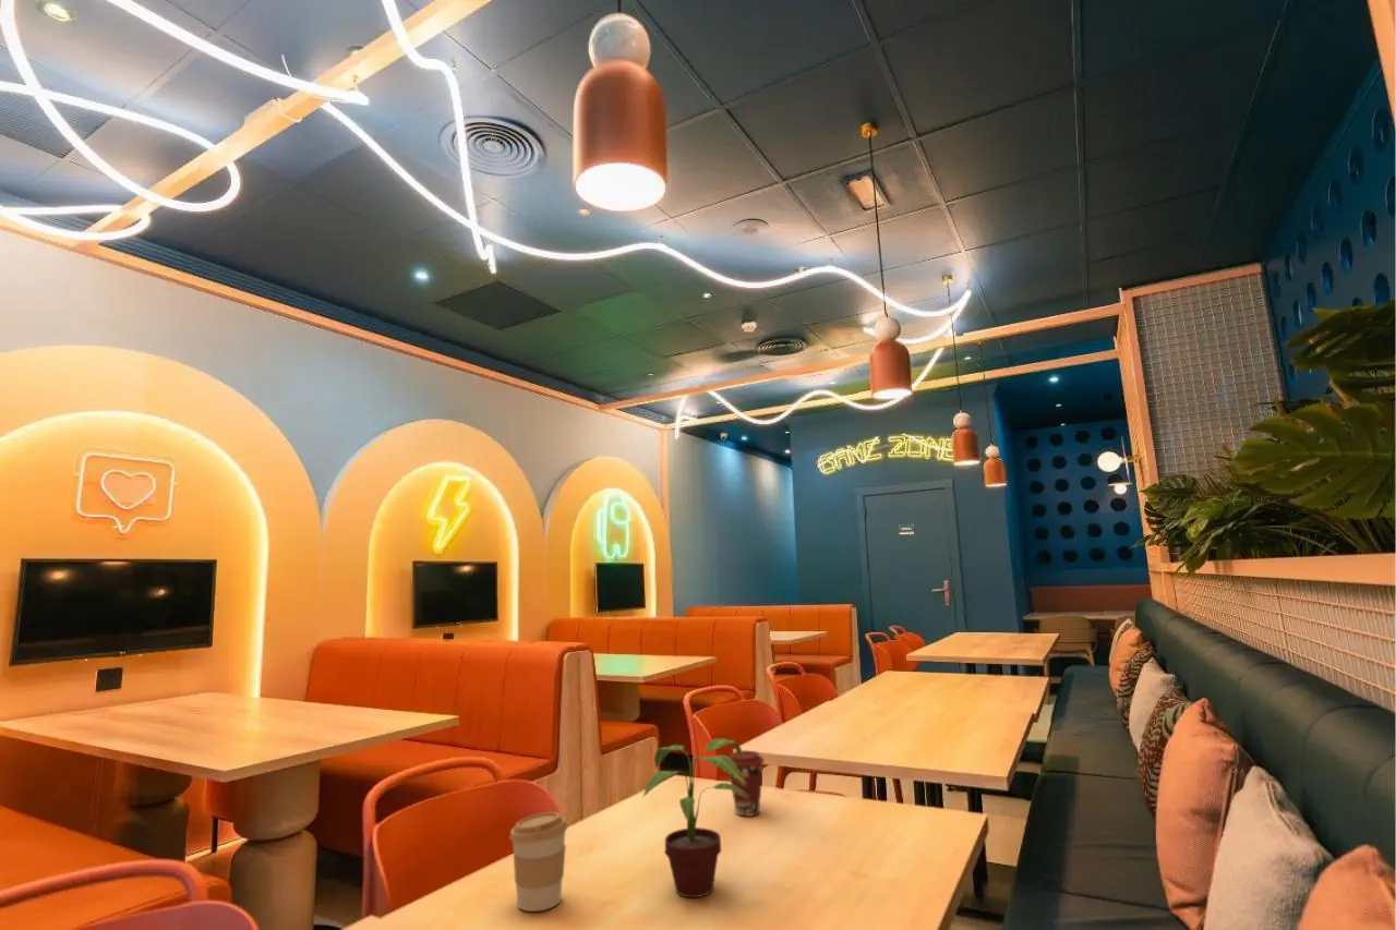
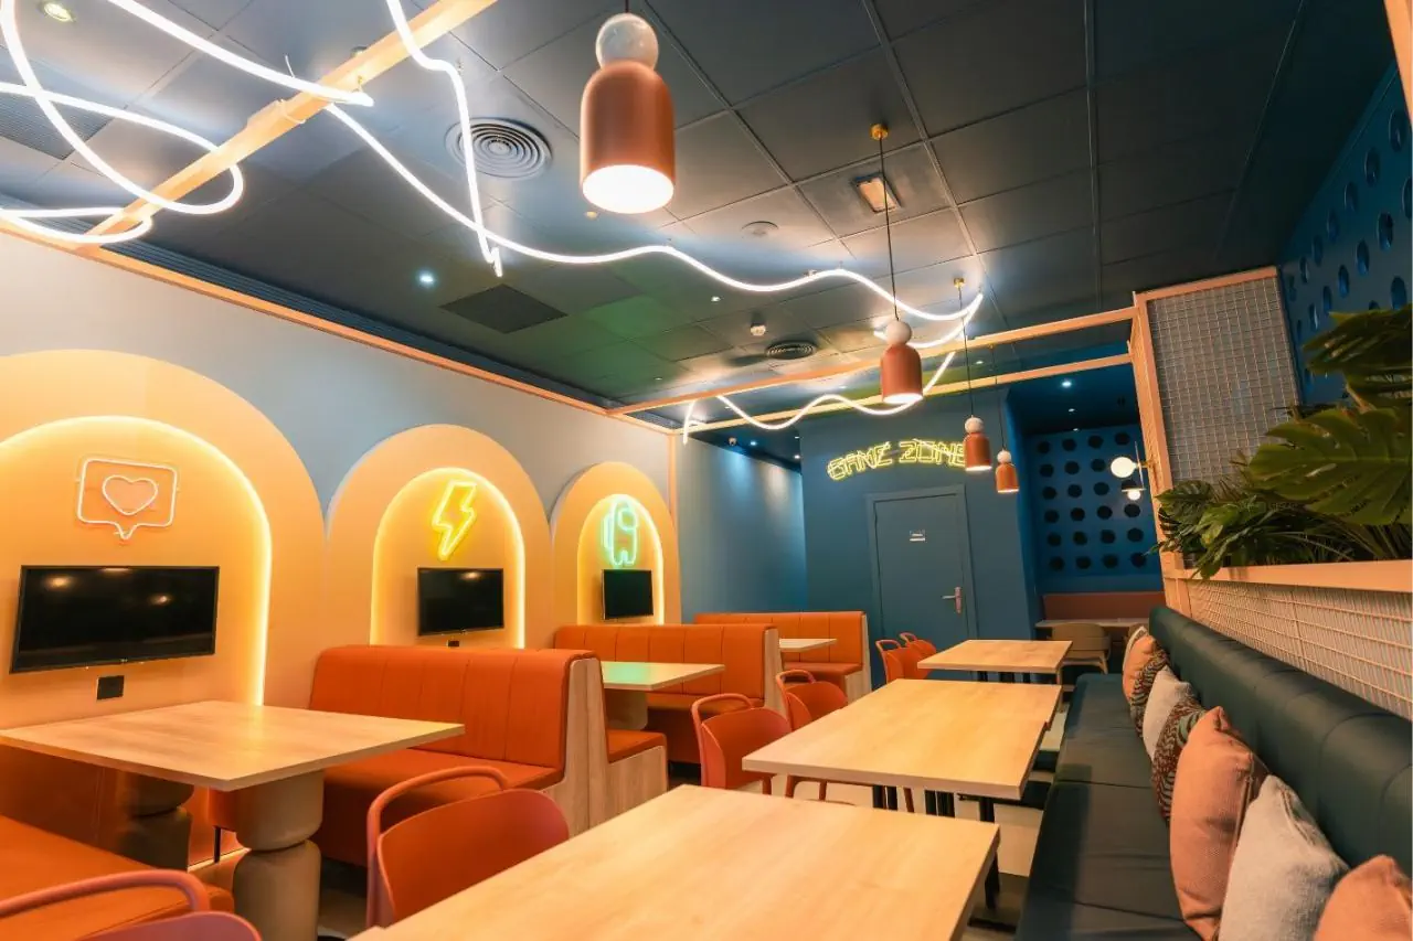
- coffee cup [508,811,568,913]
- potted plant [641,737,748,898]
- coffee cup [729,750,766,818]
